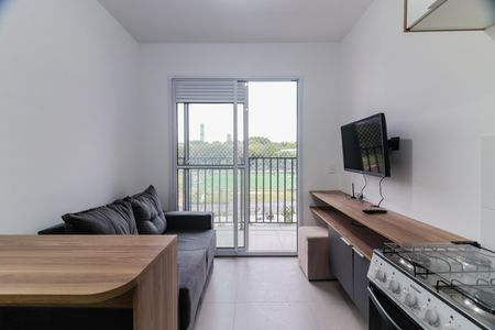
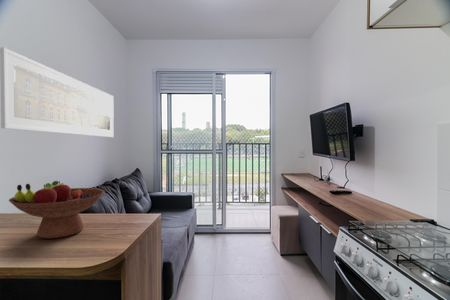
+ fruit bowl [8,180,106,240]
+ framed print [0,46,115,138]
